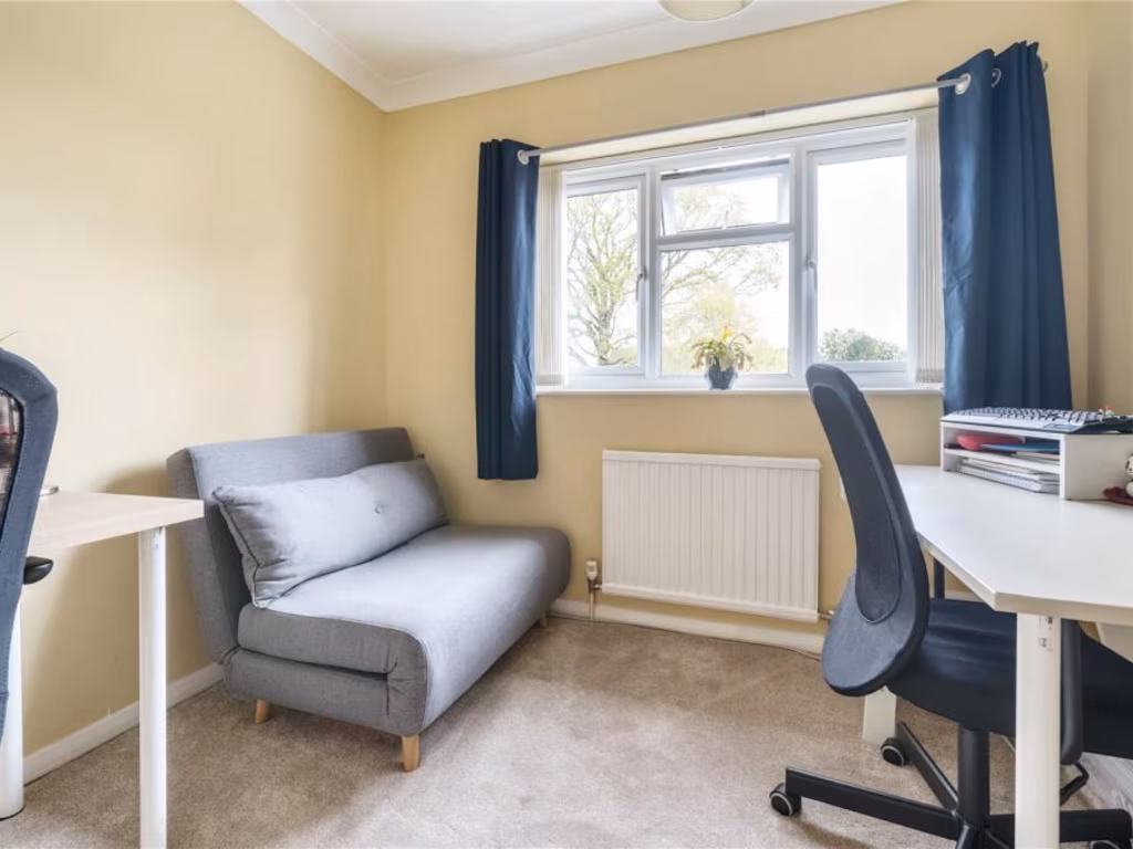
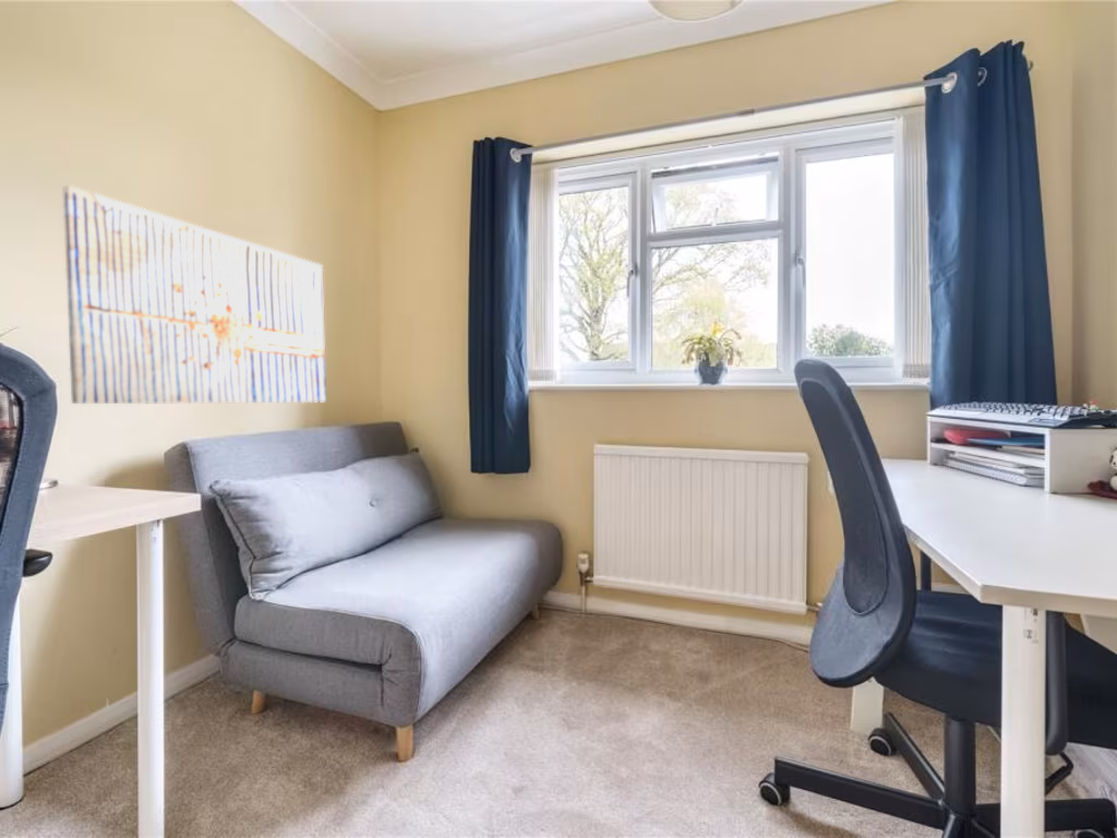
+ wall art [61,184,327,405]
